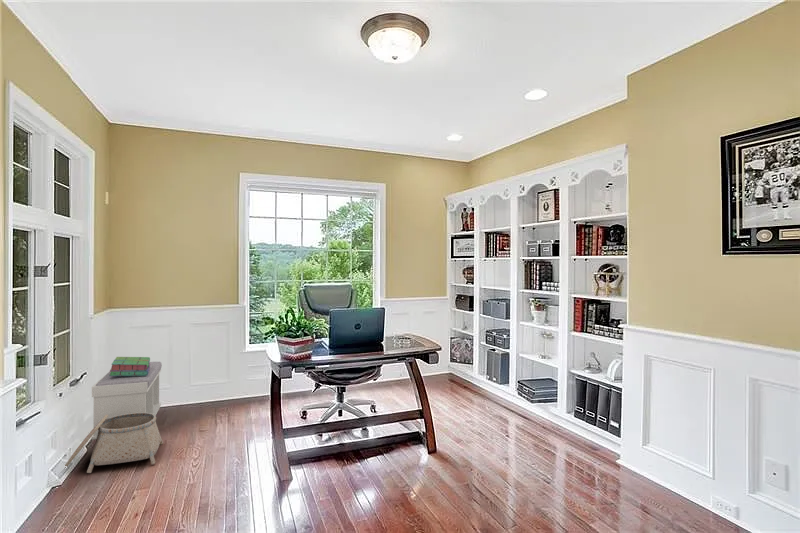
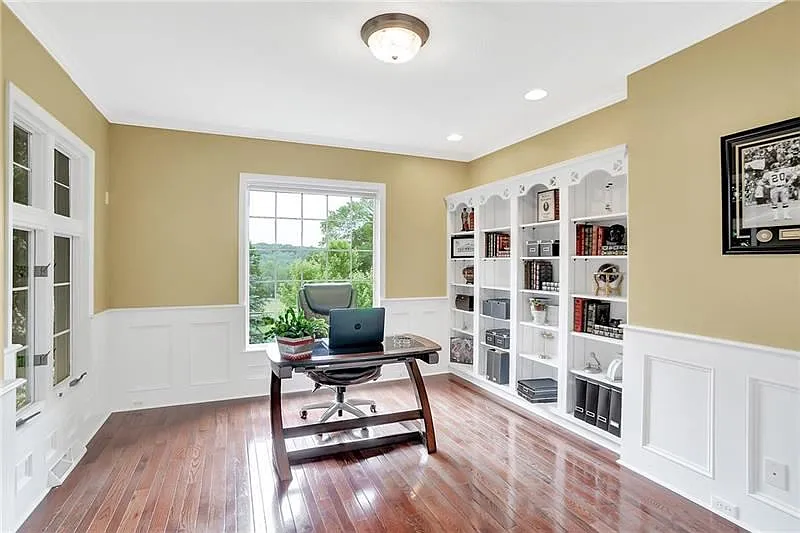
- basket [64,413,164,474]
- bench [91,361,163,440]
- stack of books [109,356,151,376]
